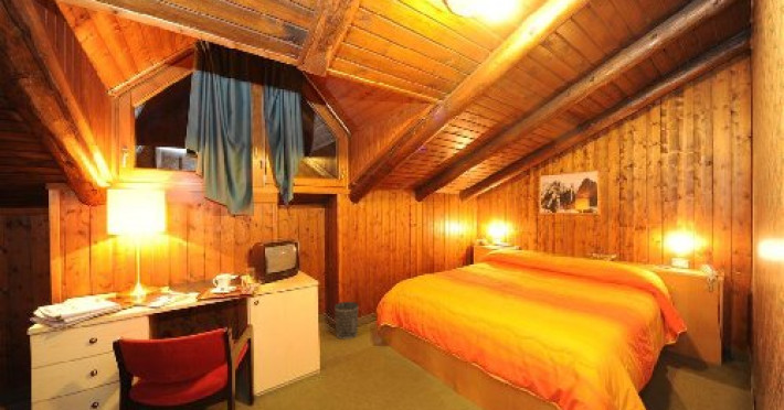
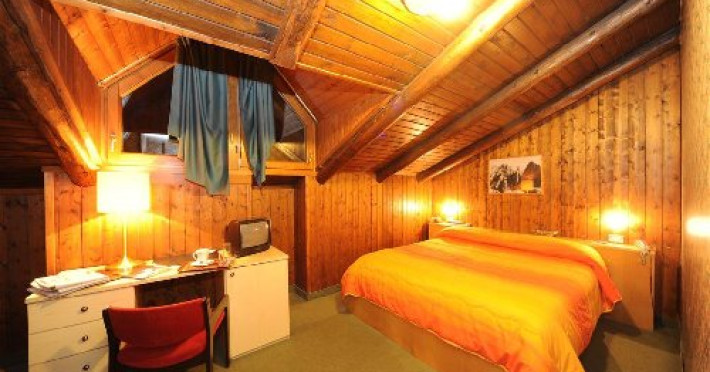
- wastebasket [333,301,360,341]
